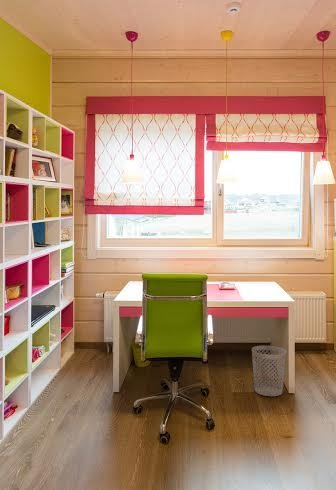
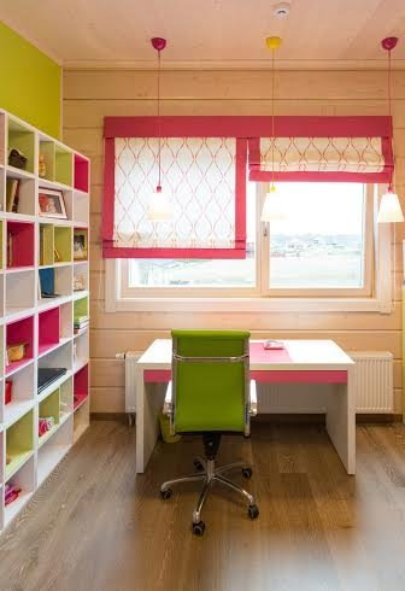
- wastebasket [251,345,287,397]
